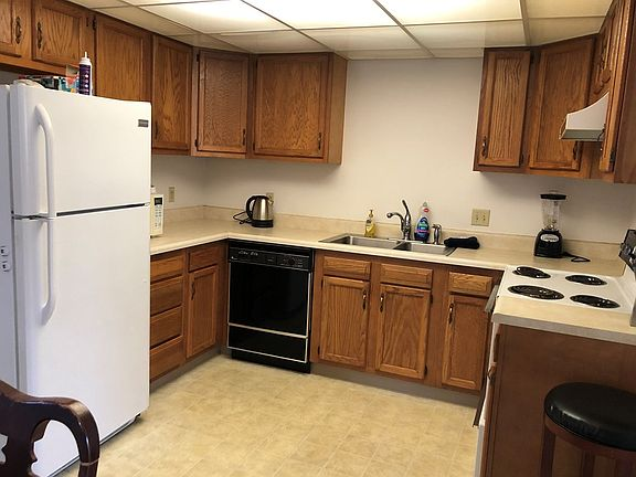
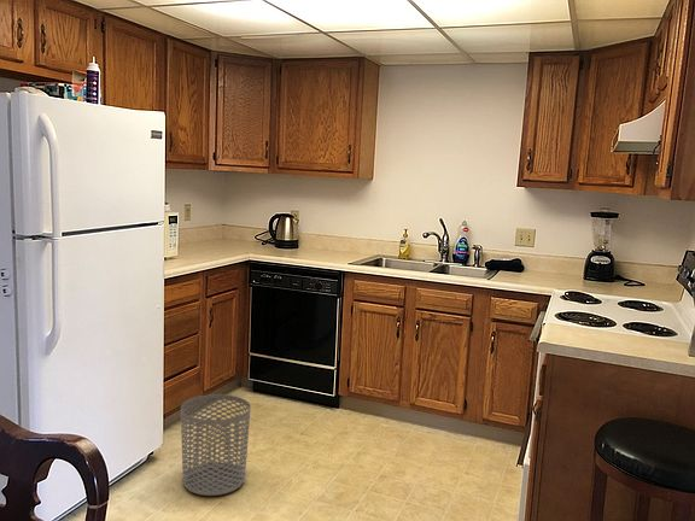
+ waste bin [180,393,252,497]
